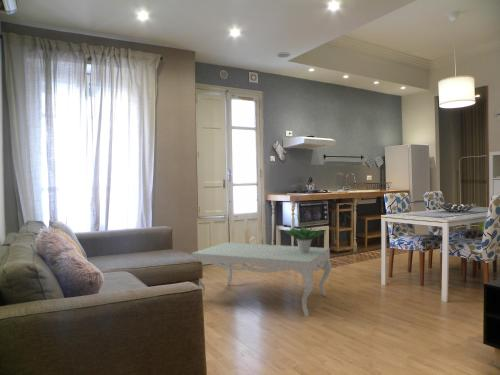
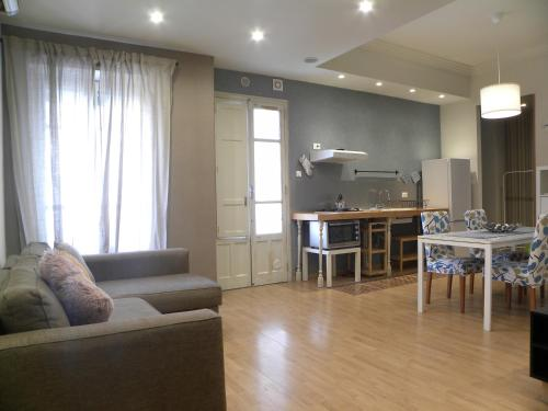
- coffee table [190,241,332,317]
- potted plant [283,196,326,253]
